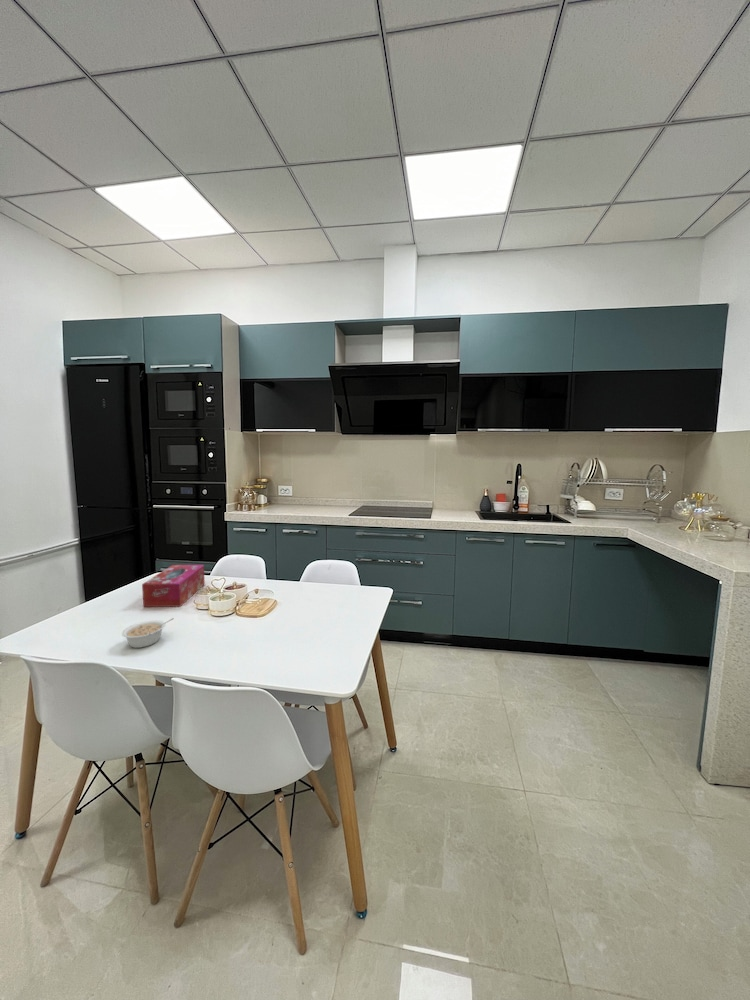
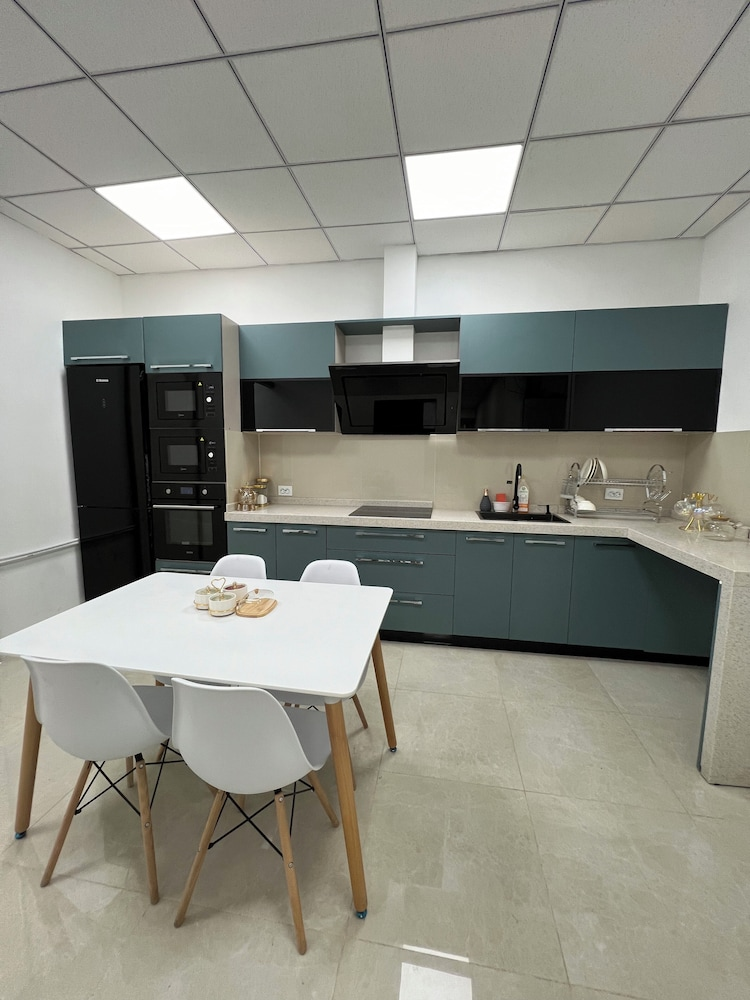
- legume [121,617,175,649]
- tissue box [141,564,206,608]
